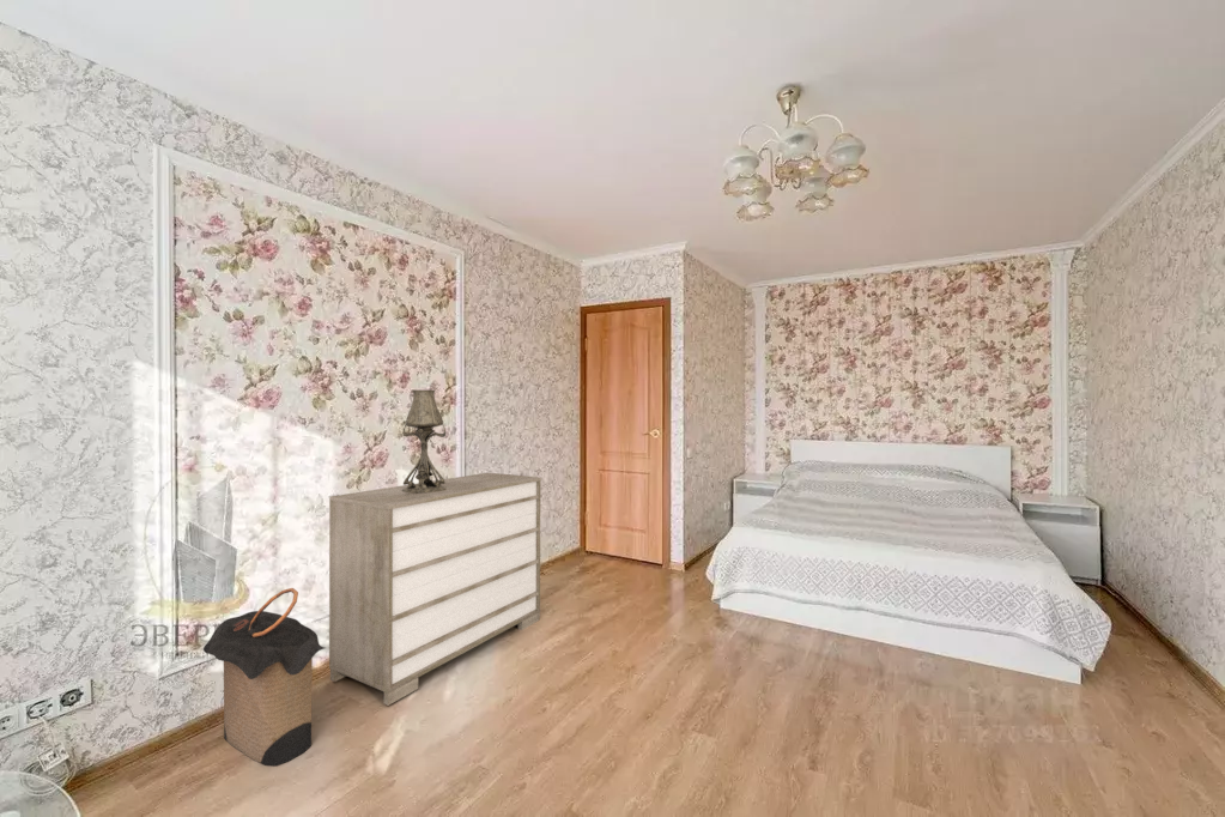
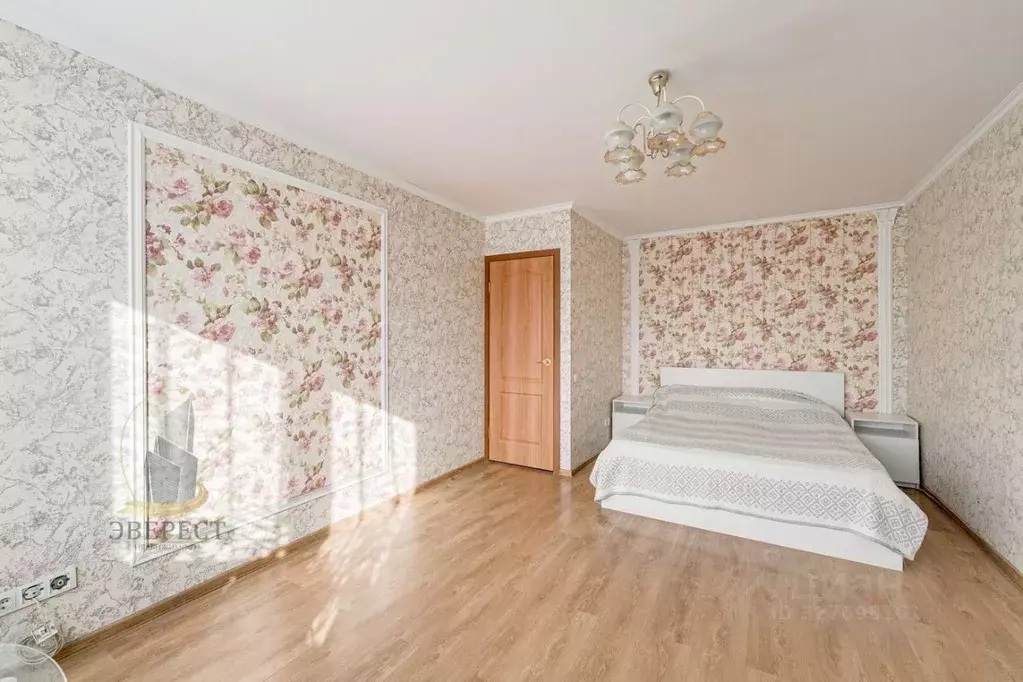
- dresser [328,472,542,707]
- laundry hamper [202,587,326,767]
- table lamp [401,389,447,494]
